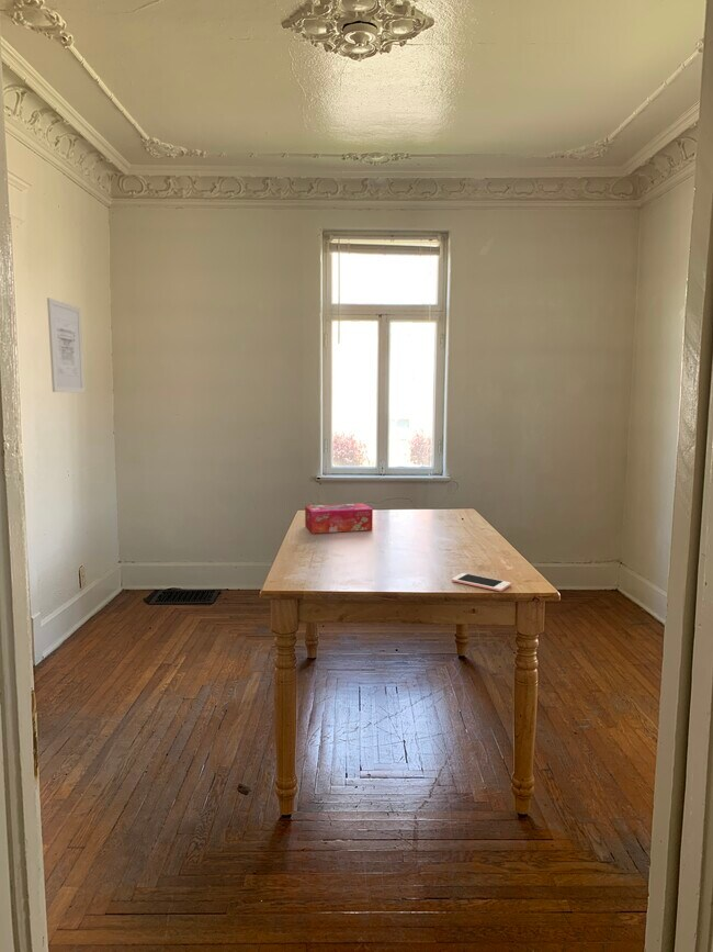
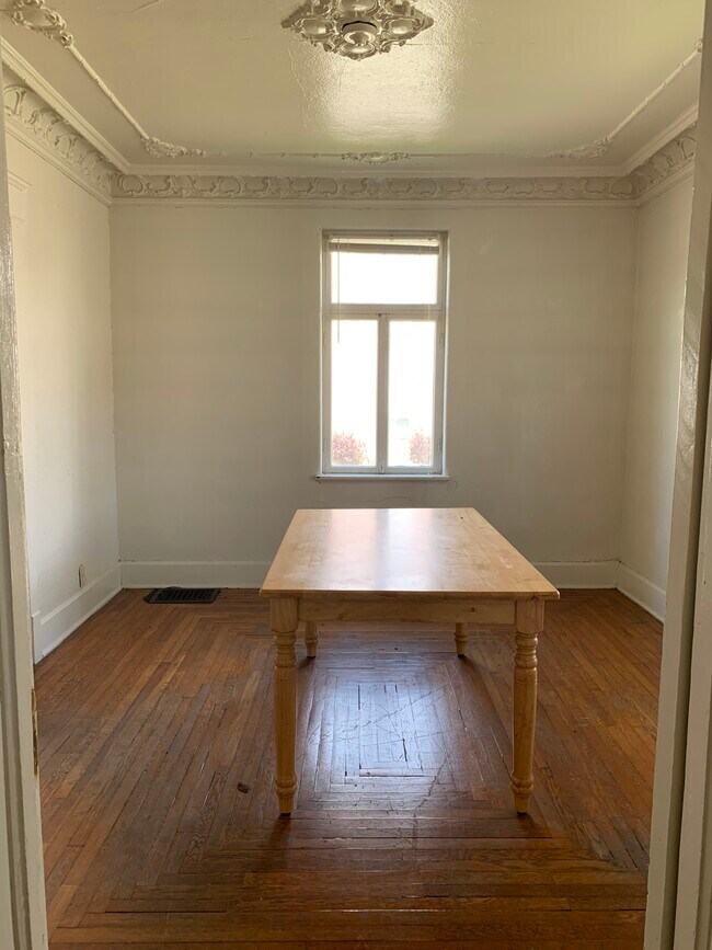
- tissue box [304,503,374,535]
- wall art [46,296,86,394]
- cell phone [451,572,512,593]
